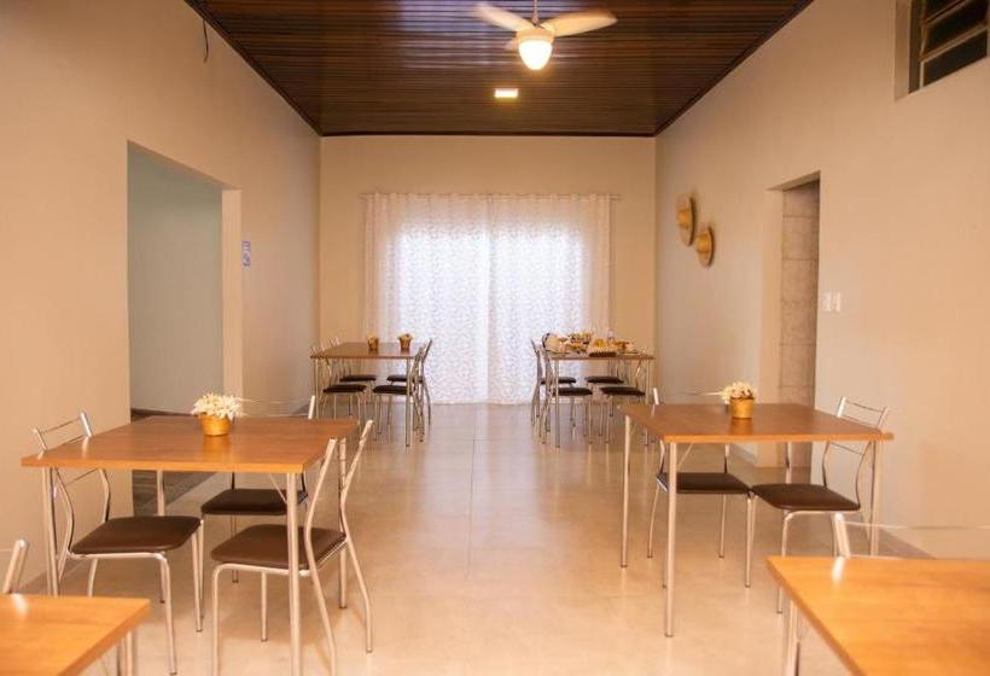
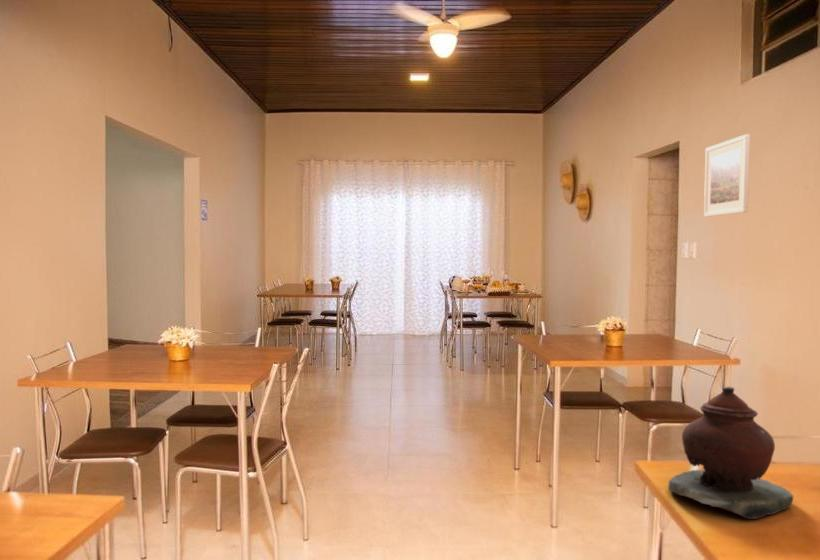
+ decorative pot [667,386,794,520]
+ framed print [703,133,751,218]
